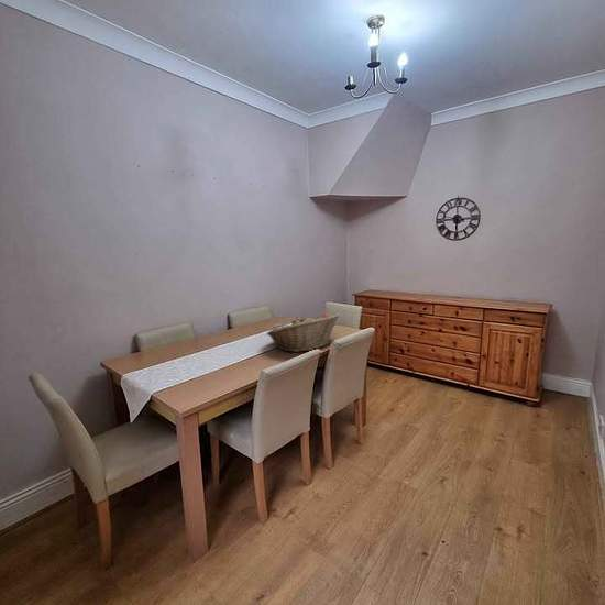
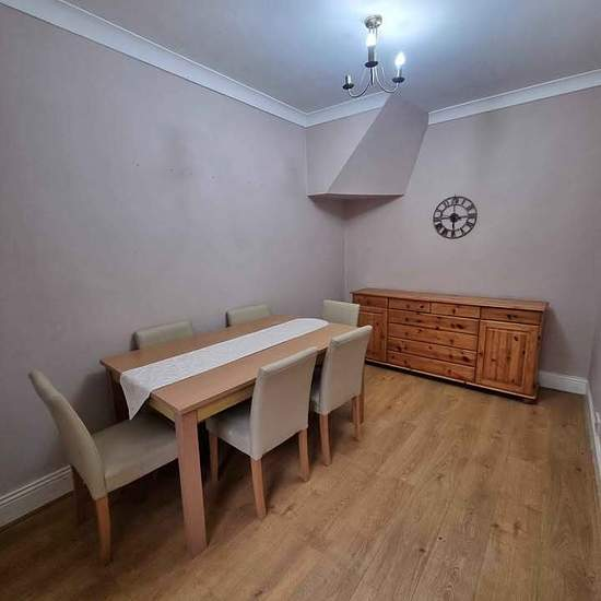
- fruit basket [266,312,341,353]
